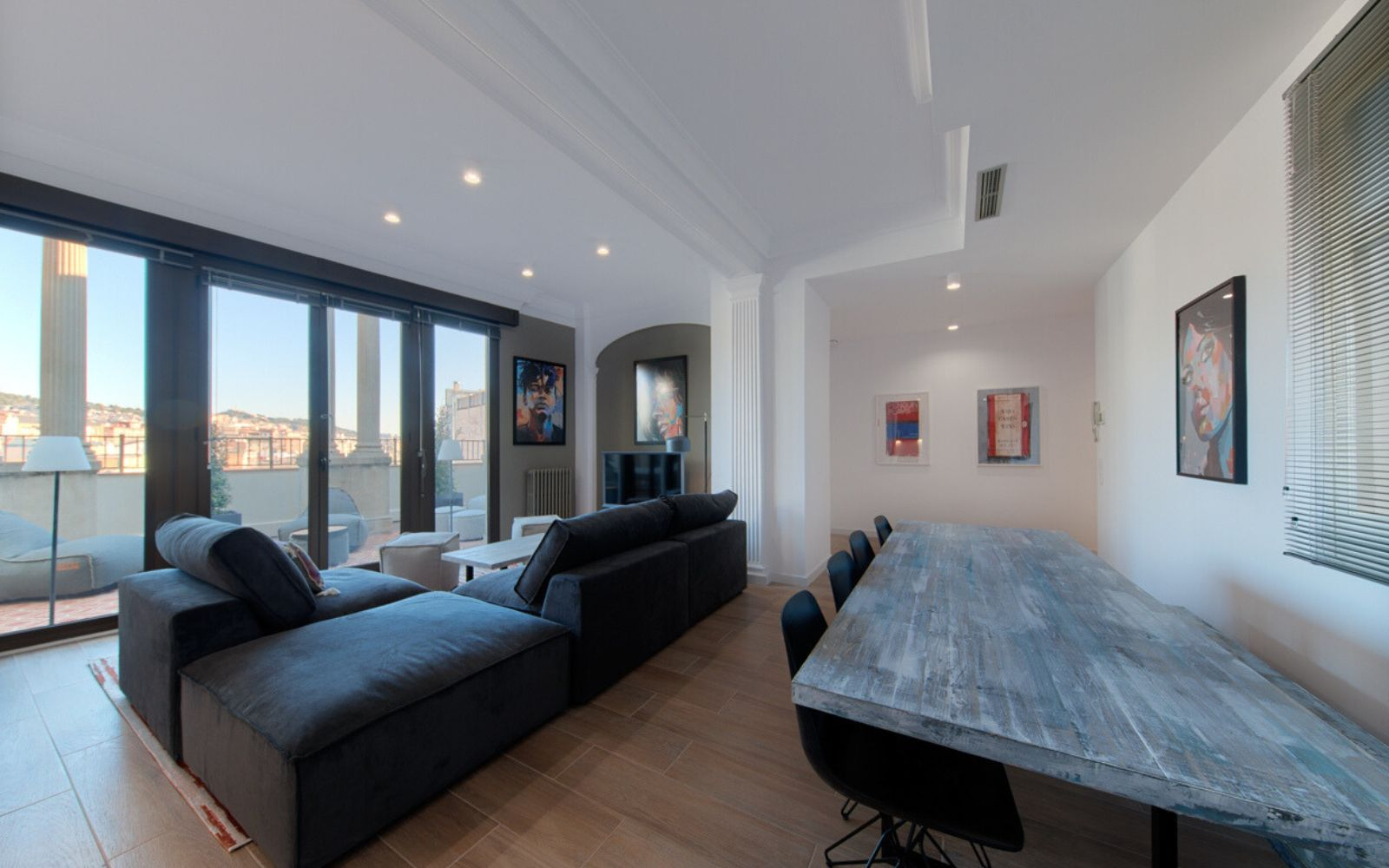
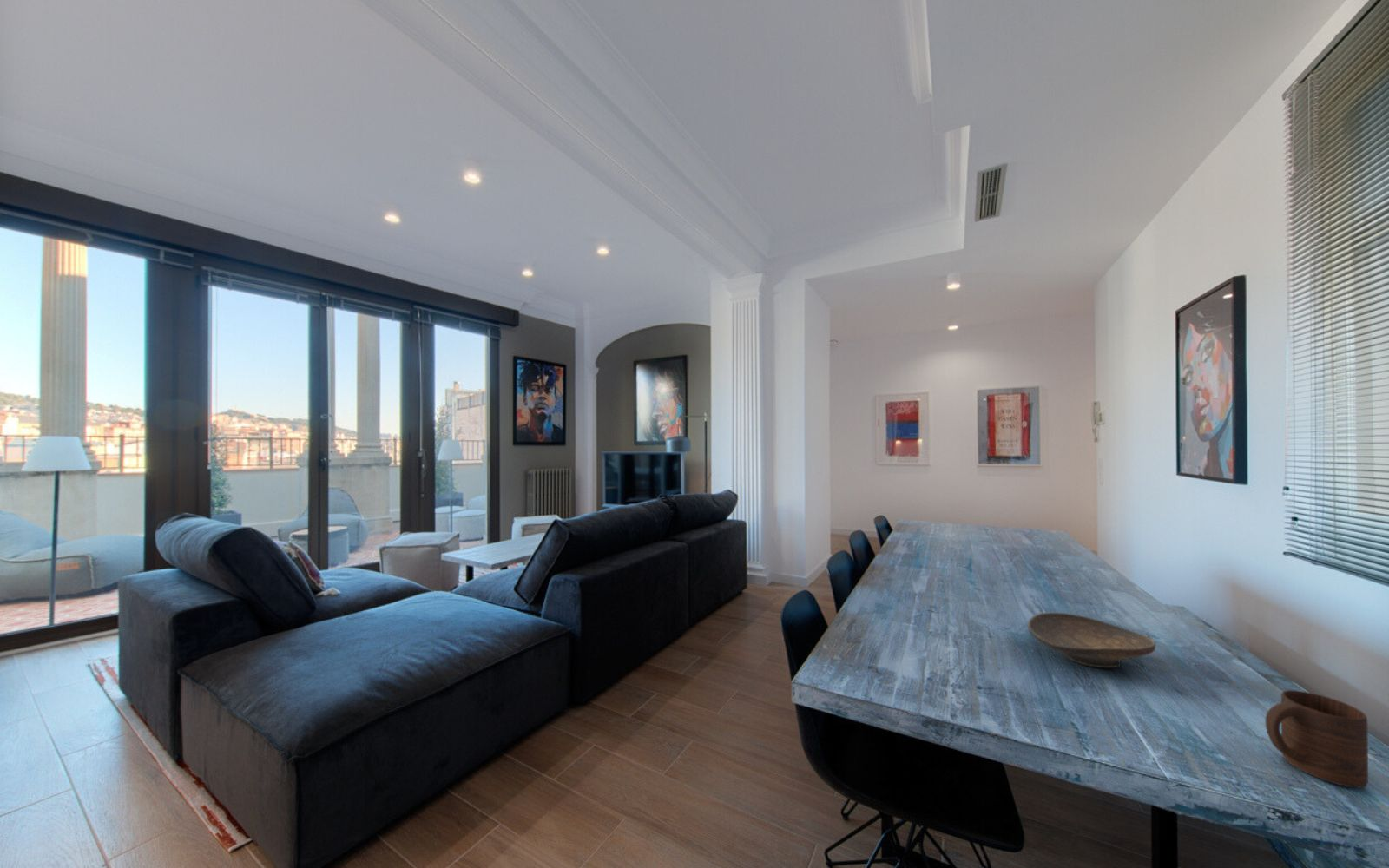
+ cup [1264,689,1369,788]
+ decorative bowl [1027,612,1156,668]
